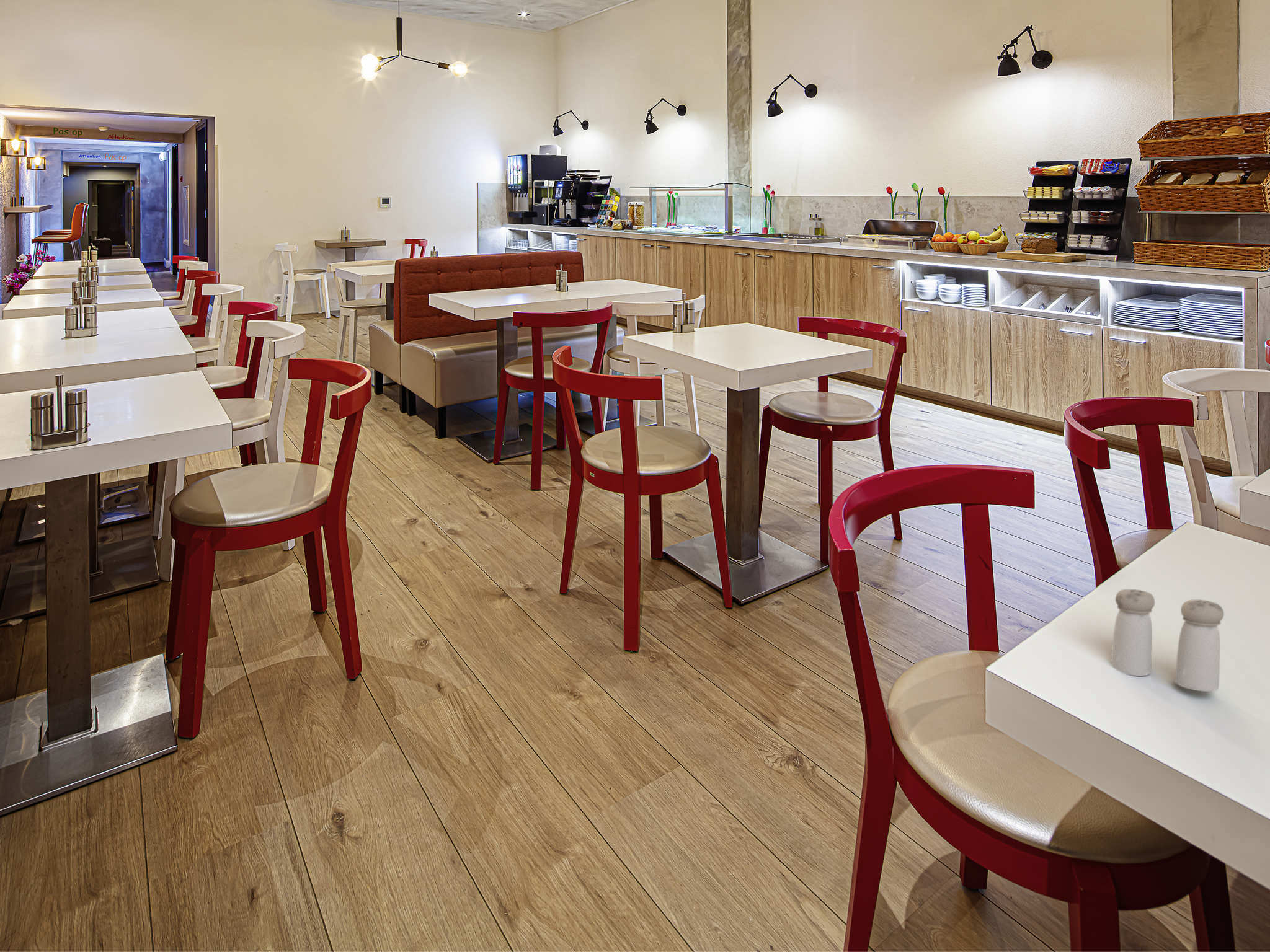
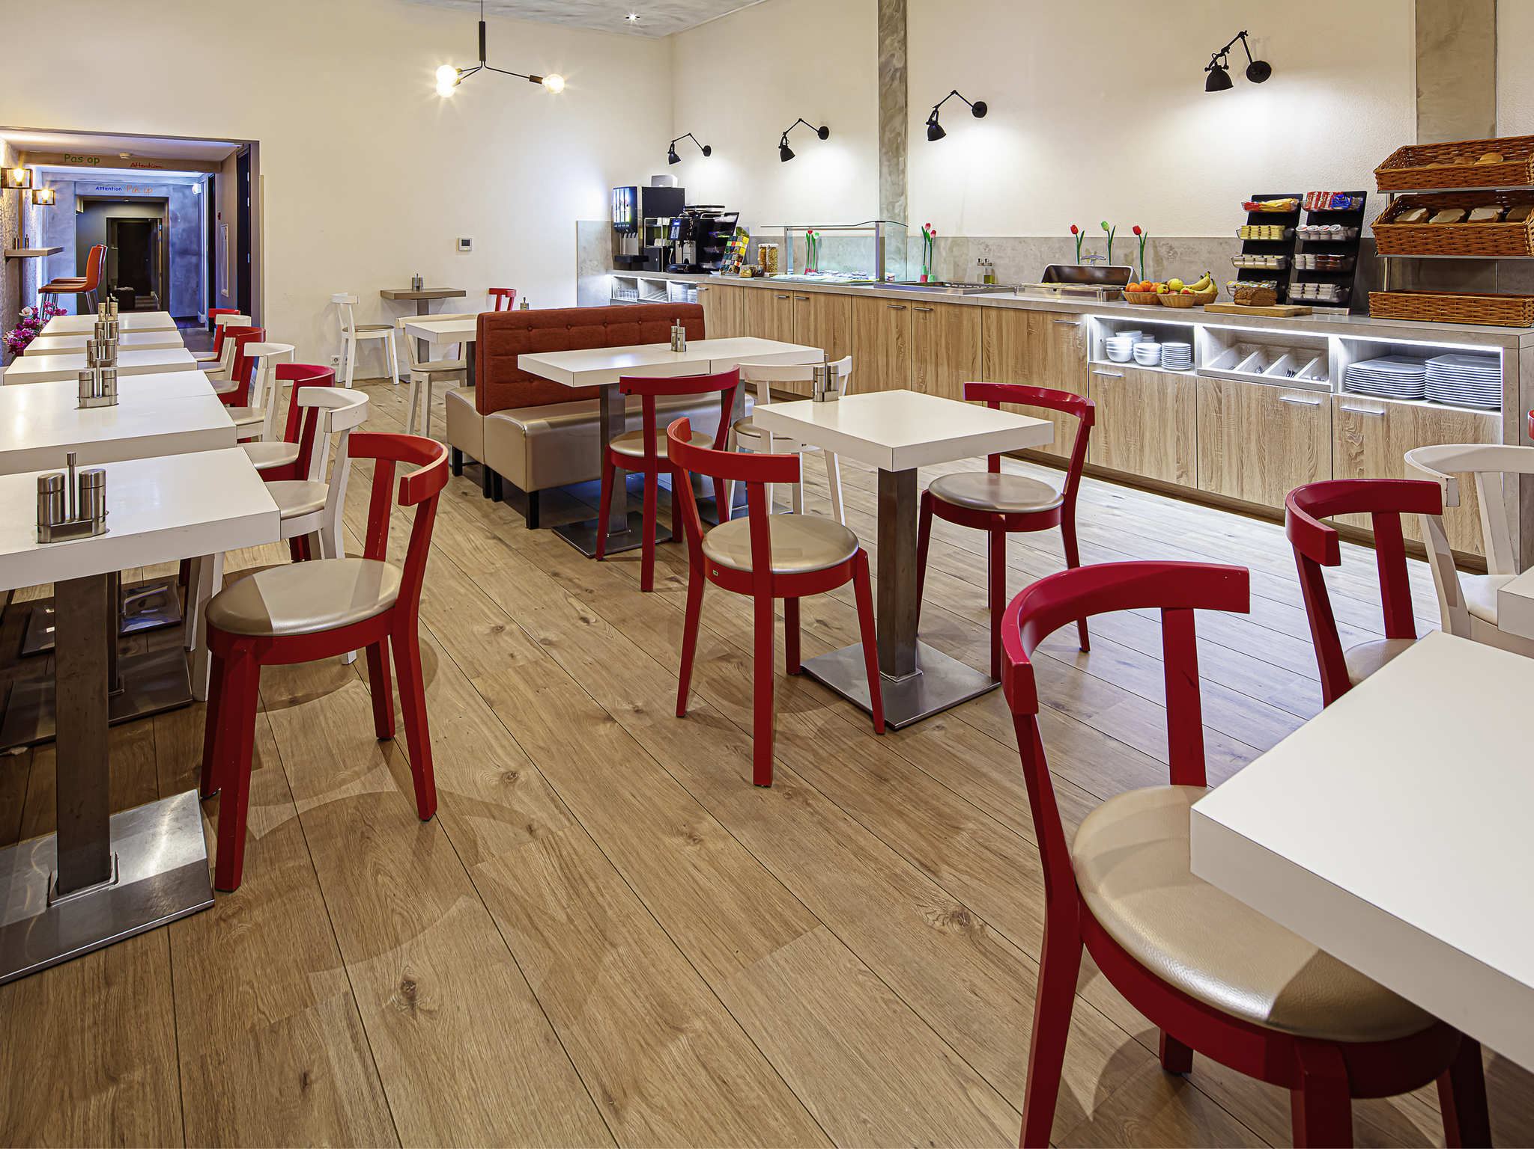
- salt and pepper shaker [1111,589,1225,692]
